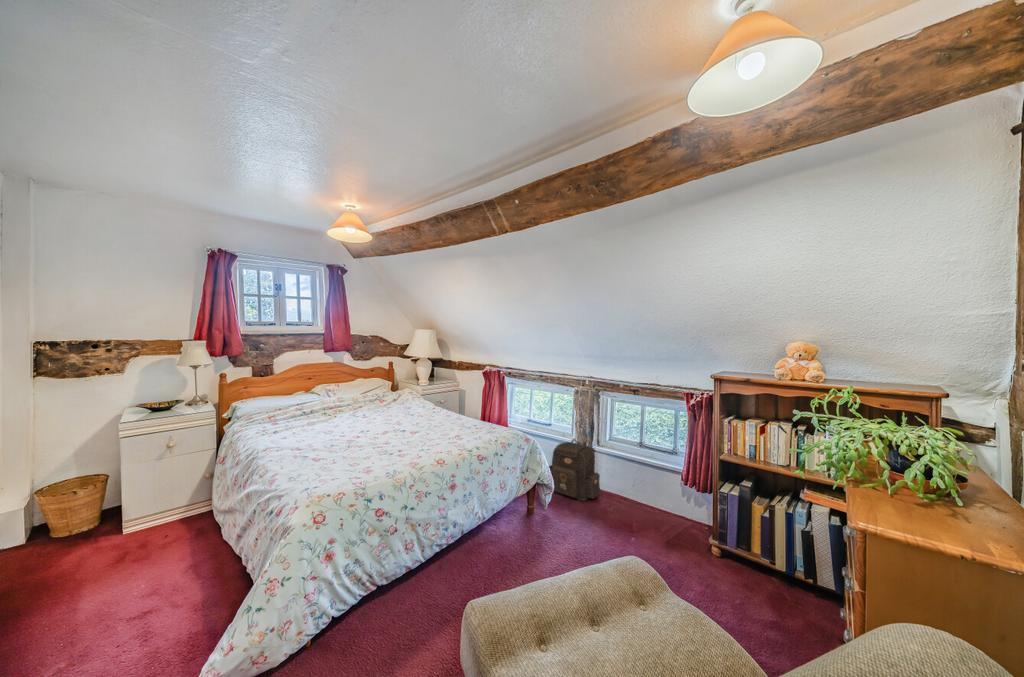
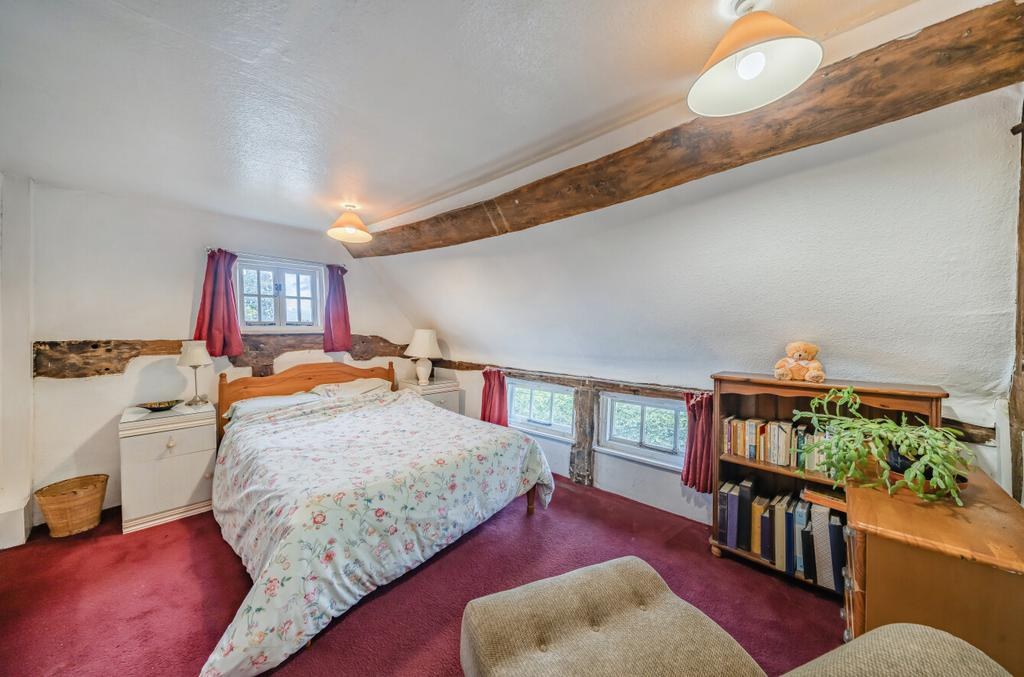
- backpack [548,438,602,502]
